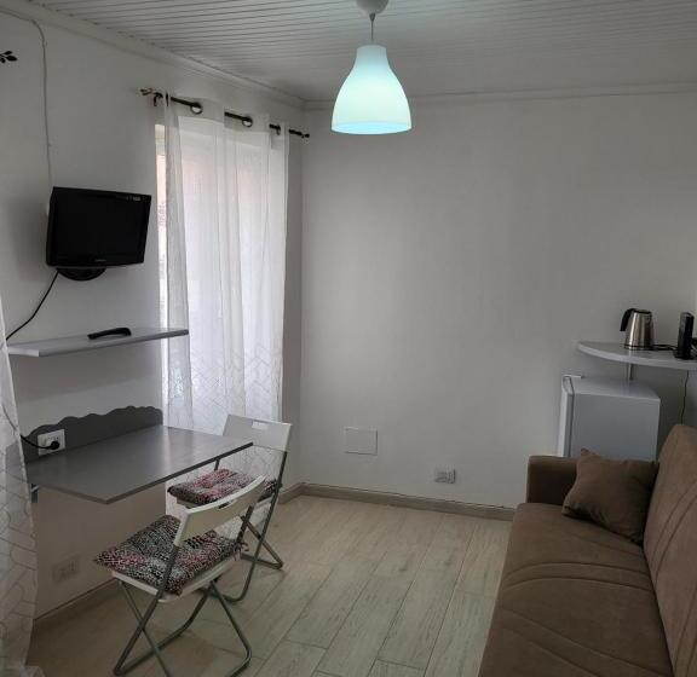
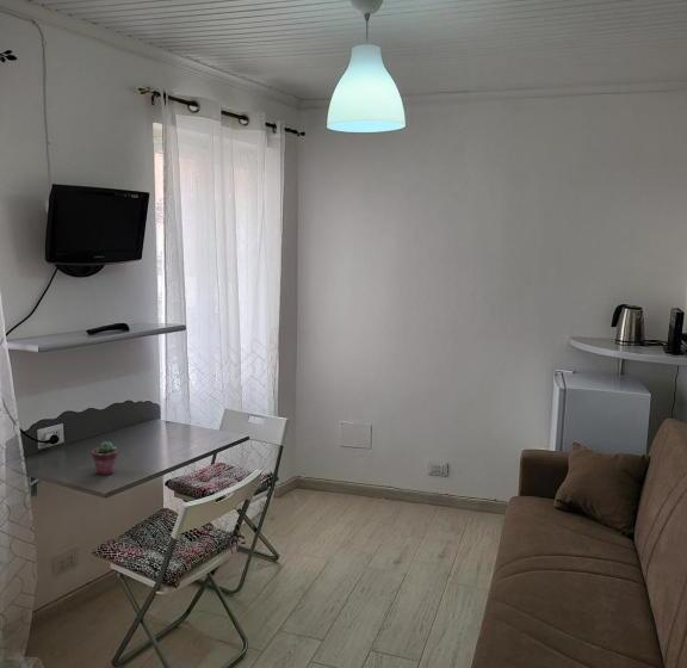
+ potted succulent [91,440,119,476]
